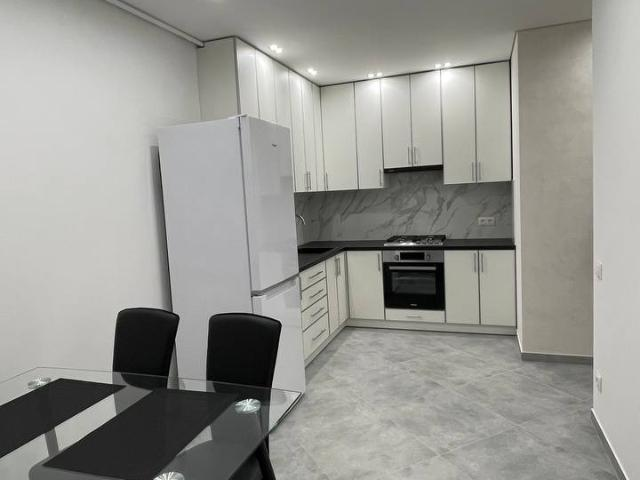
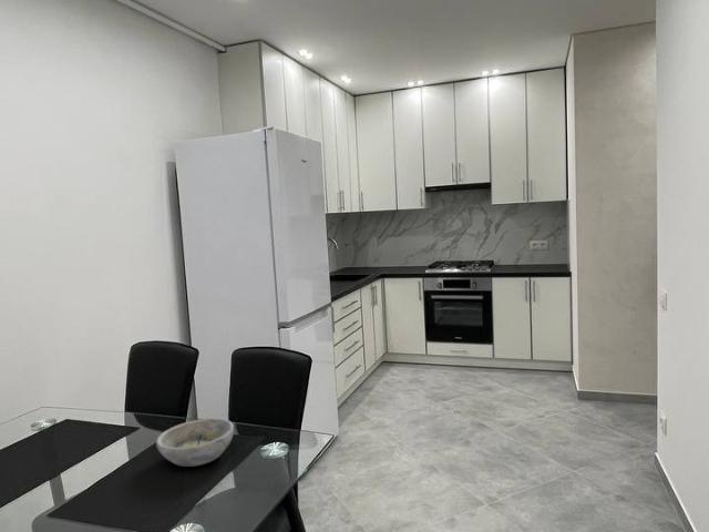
+ bowl [155,418,235,468]
